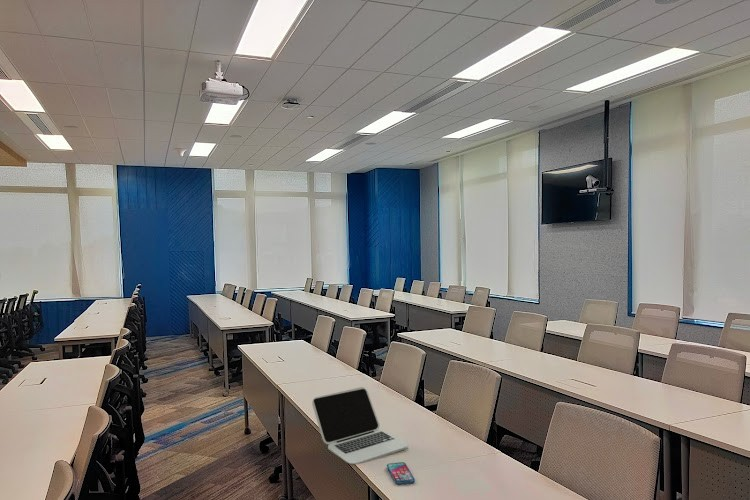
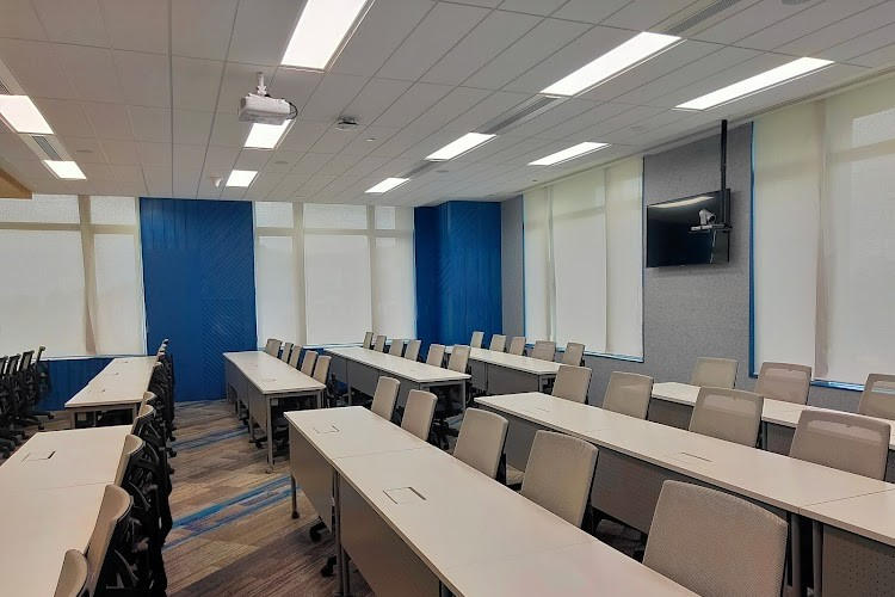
- laptop [311,386,409,465]
- smartphone [386,461,416,485]
